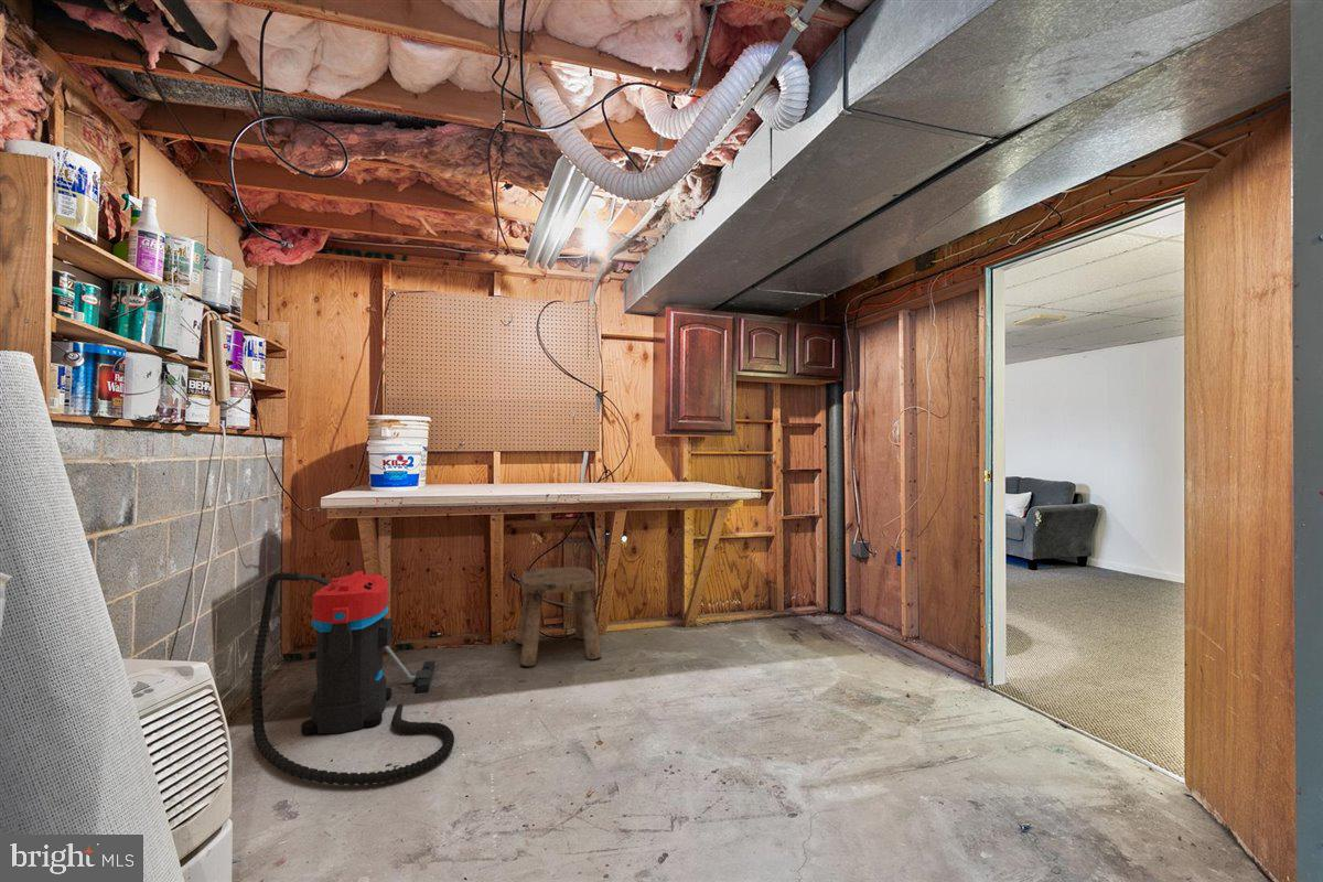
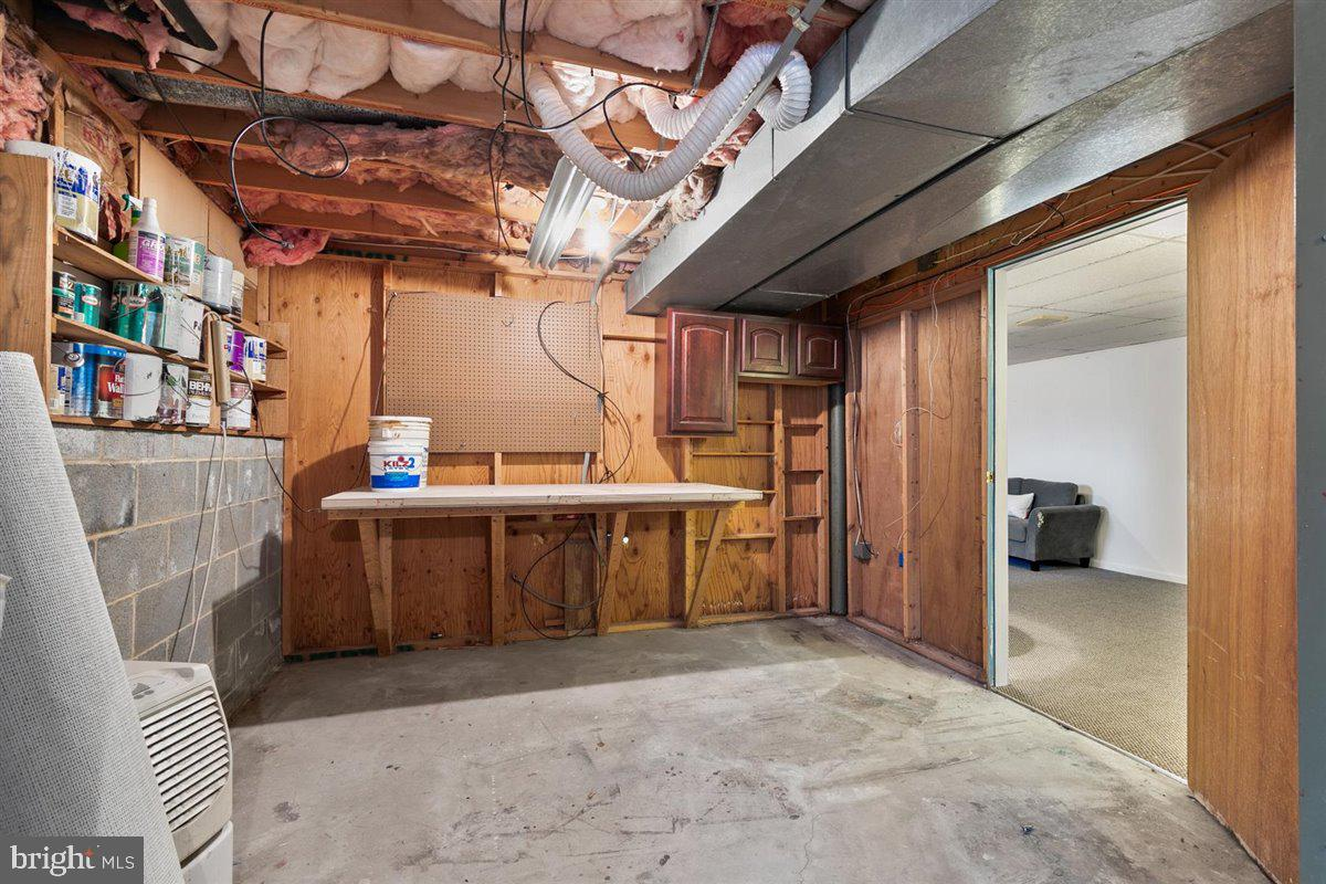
- vacuum cleaner [250,570,455,786]
- stool [516,567,602,667]
